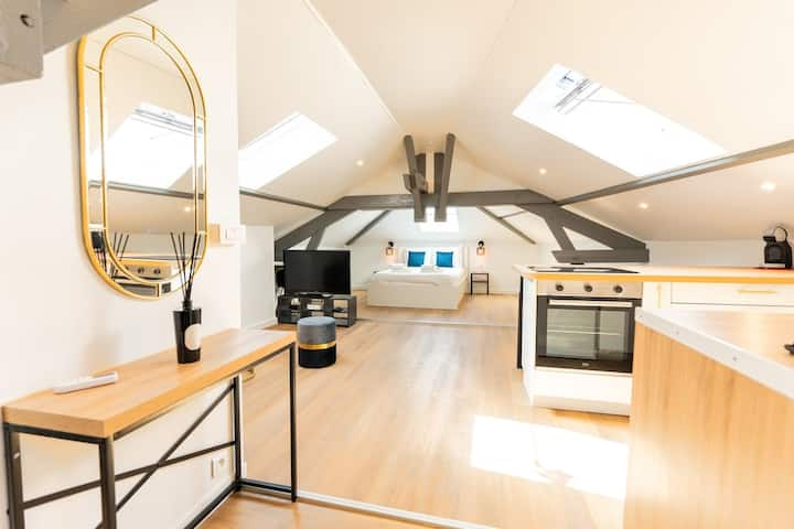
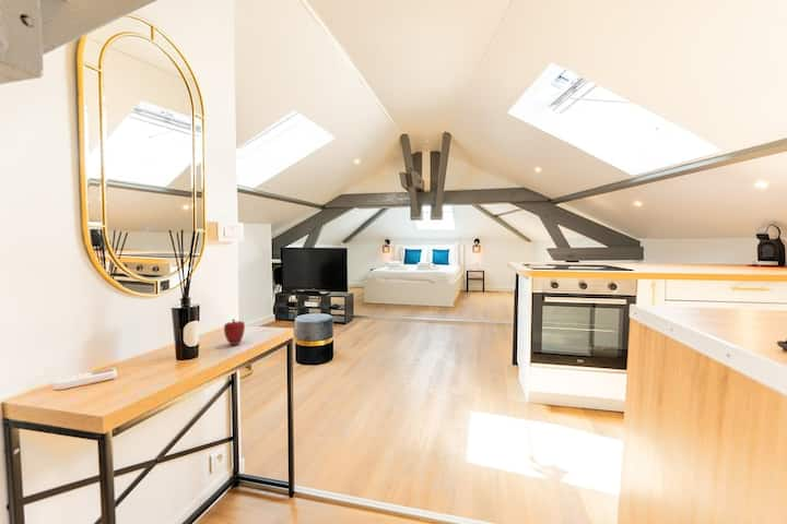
+ apple [223,318,246,346]
